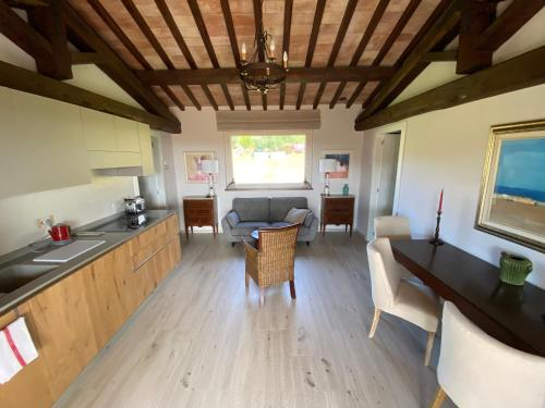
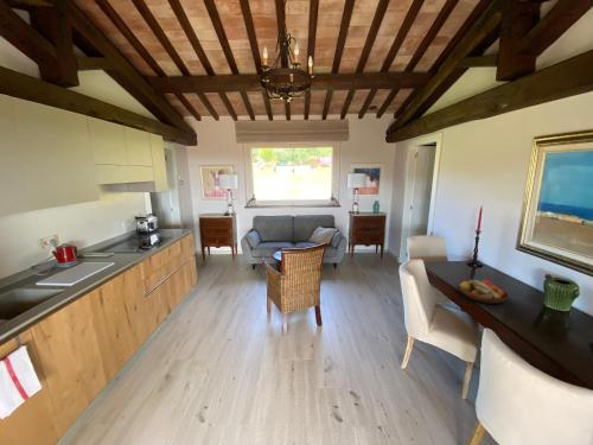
+ fruit bowl [458,279,510,305]
